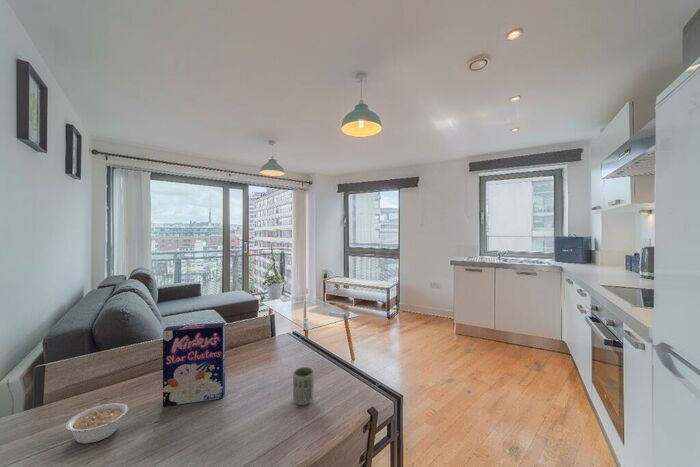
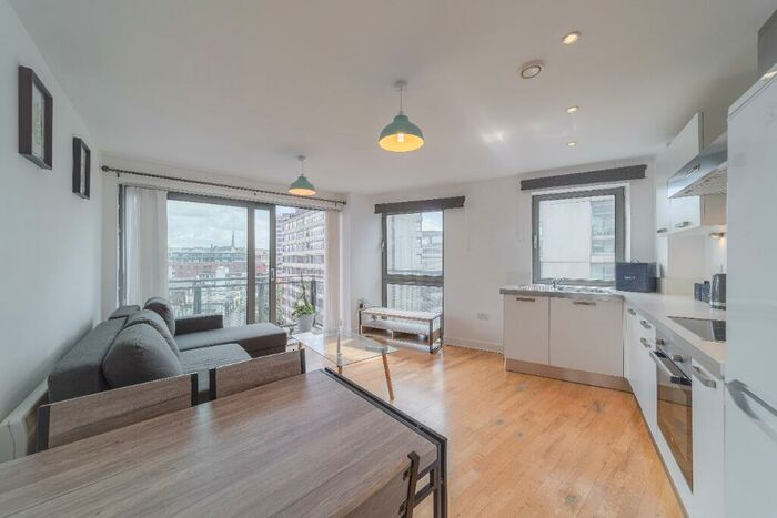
- cup [292,366,315,406]
- legume [64,402,129,444]
- cereal box [162,321,226,407]
